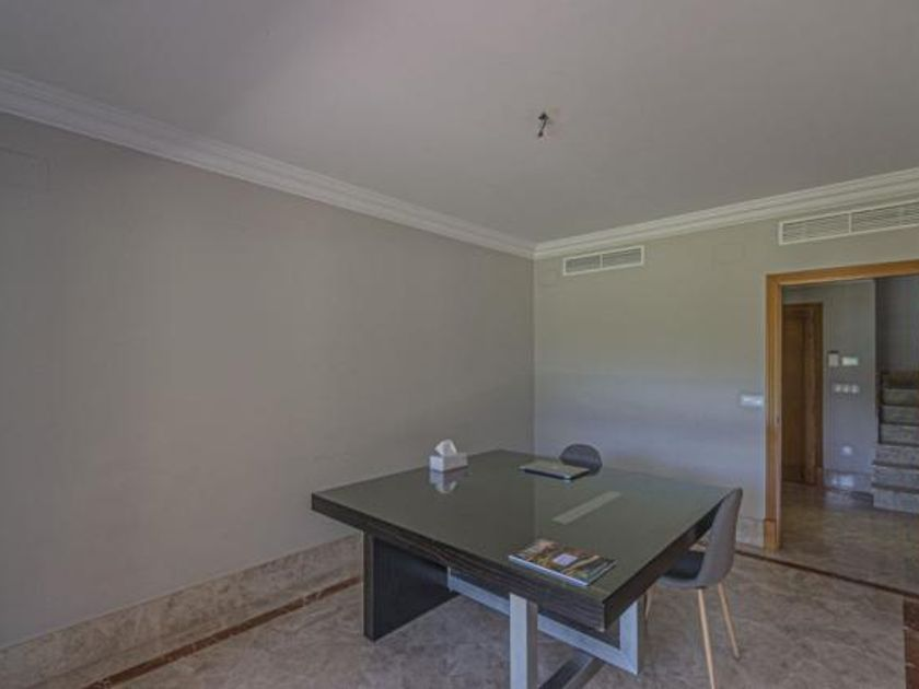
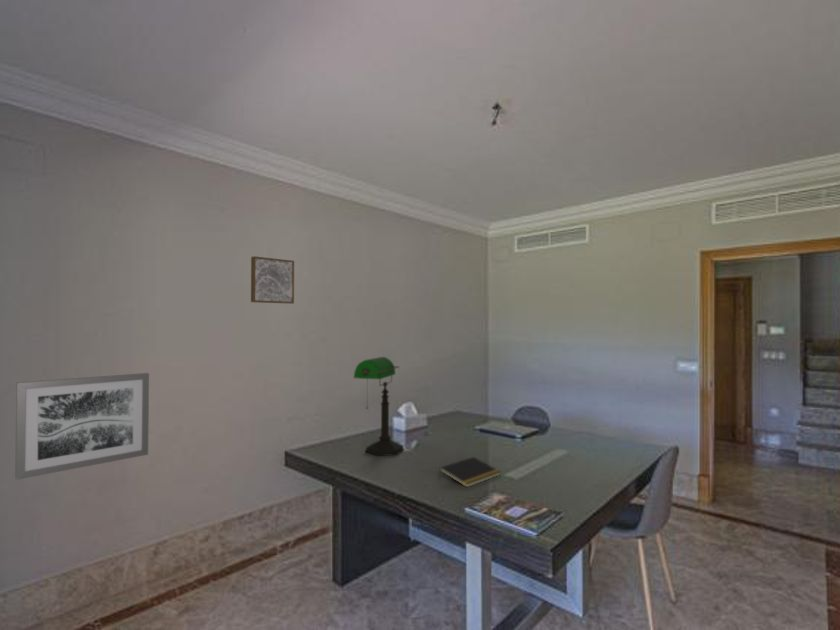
+ notepad [438,456,502,488]
+ desk lamp [353,356,405,457]
+ wall art [250,255,295,305]
+ wall art [14,372,150,481]
